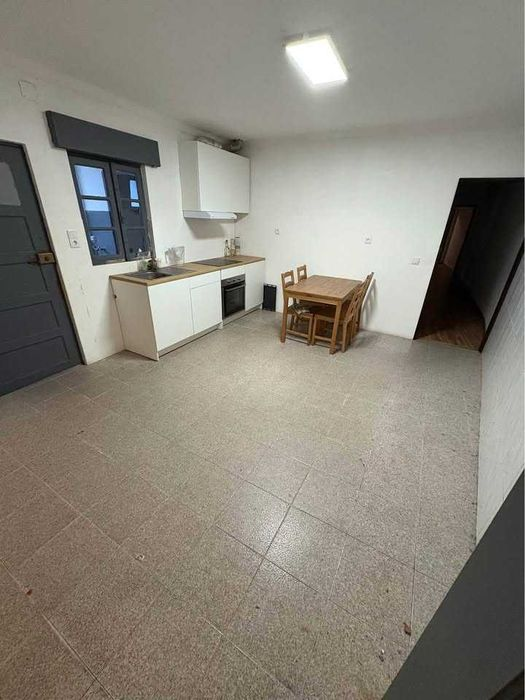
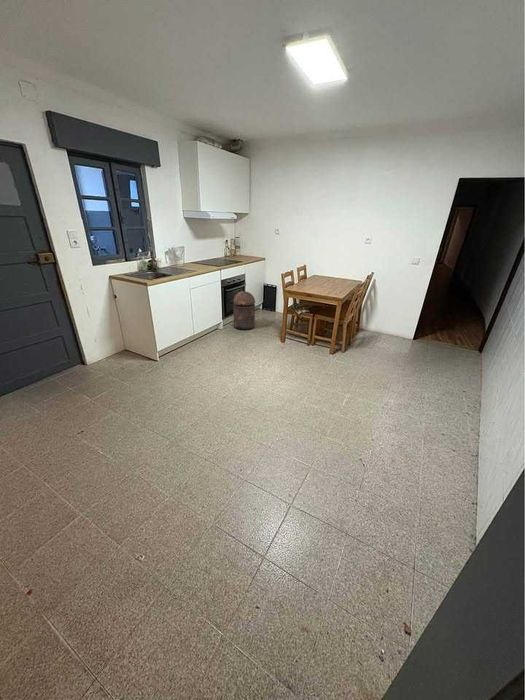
+ trash can [232,290,256,331]
